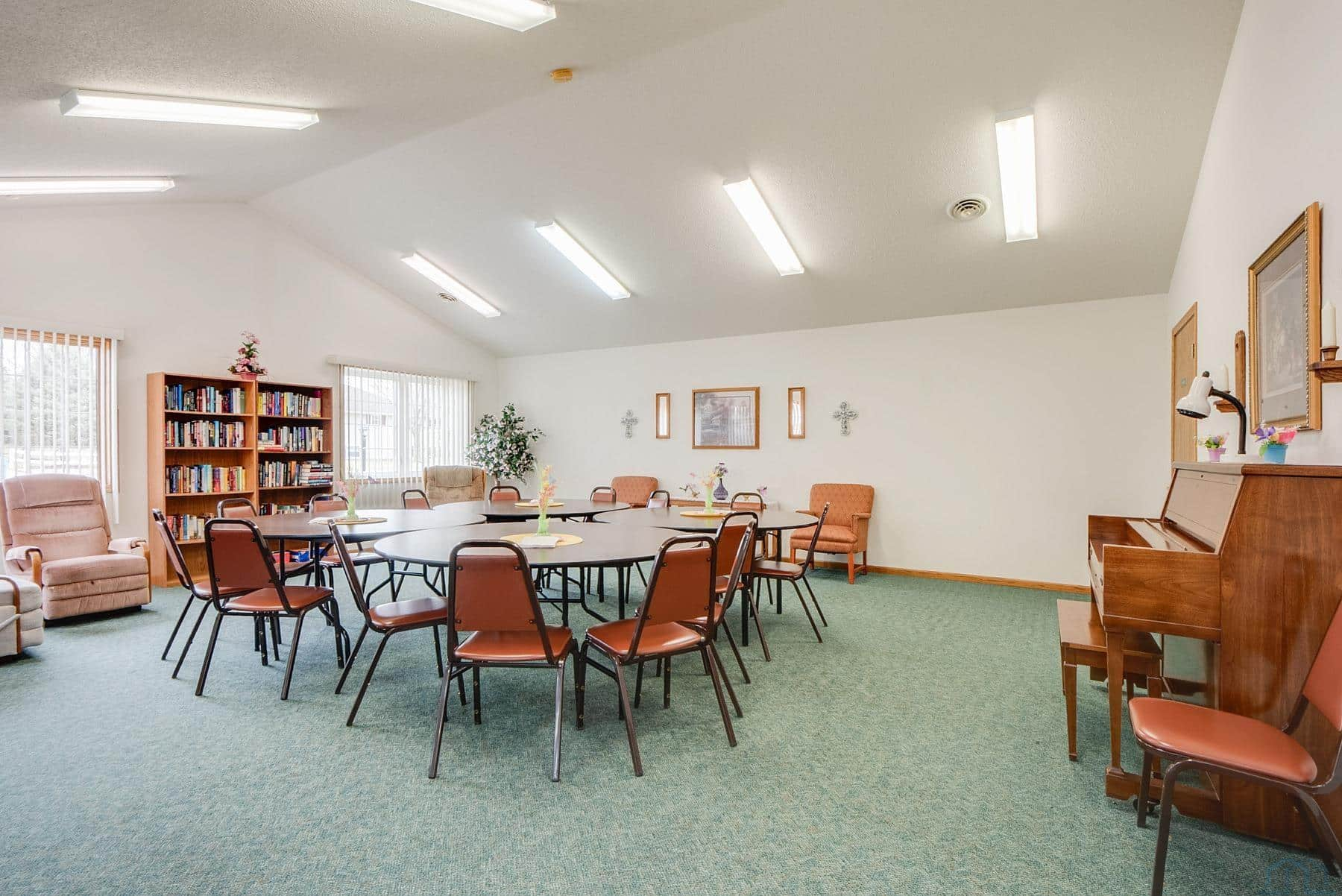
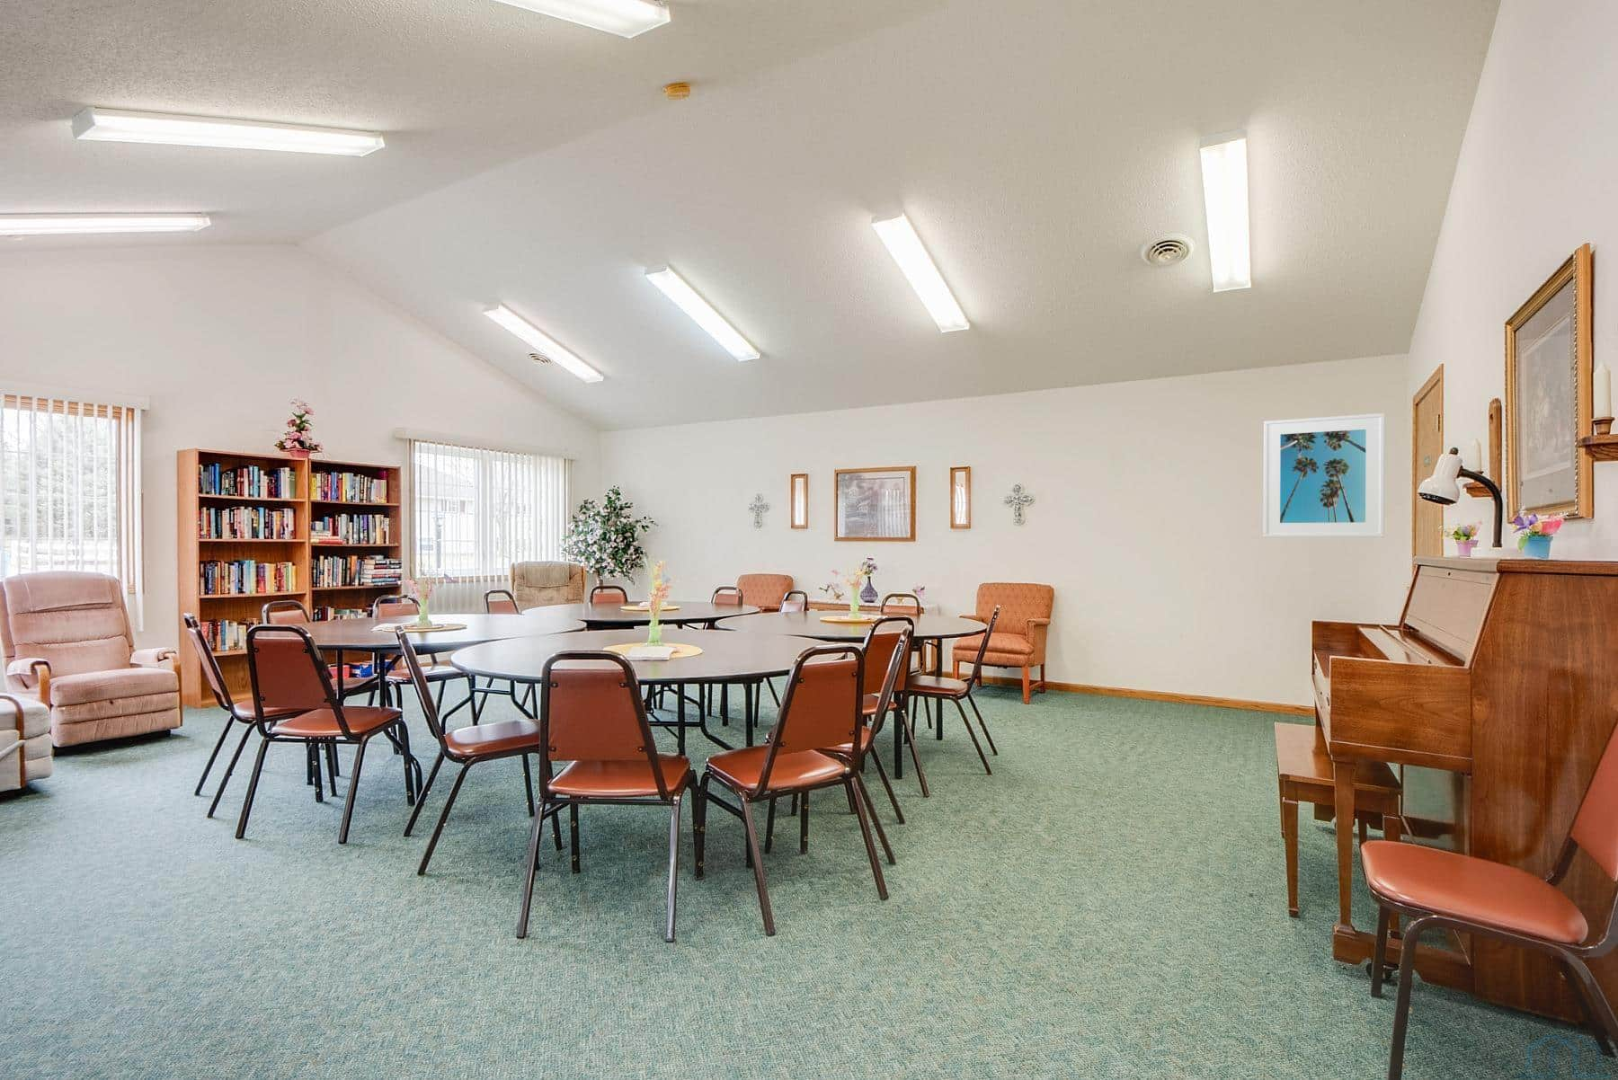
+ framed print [1262,412,1385,539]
